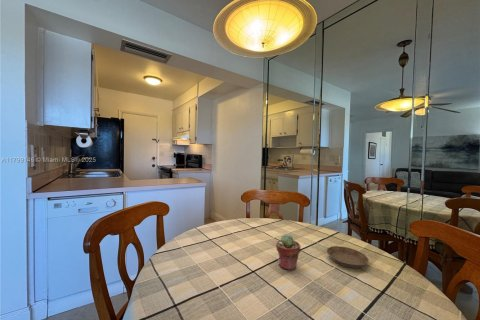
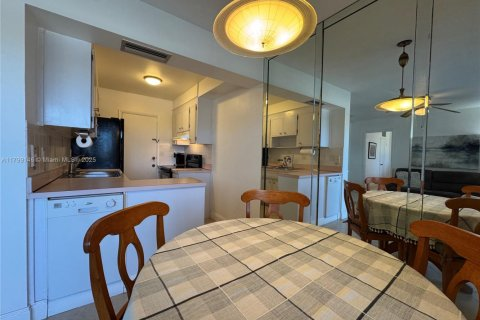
- saucer [326,245,370,269]
- potted succulent [275,233,302,271]
